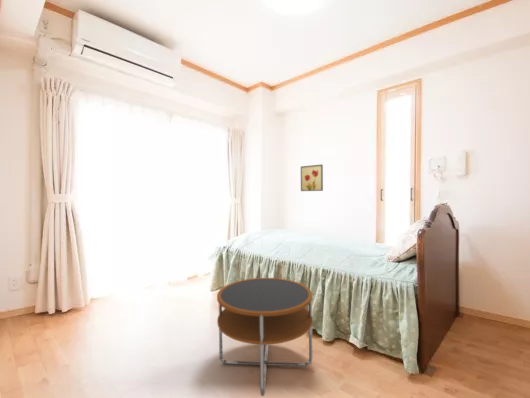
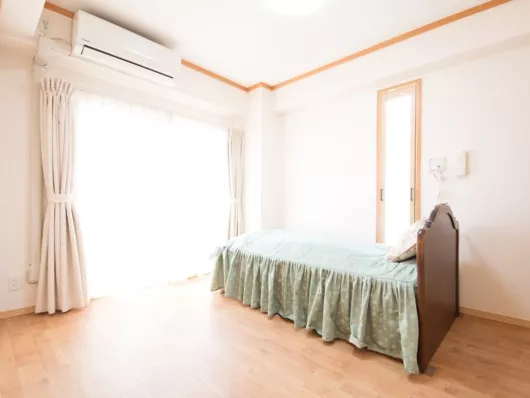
- wall art [300,163,324,192]
- side table [216,277,314,397]
